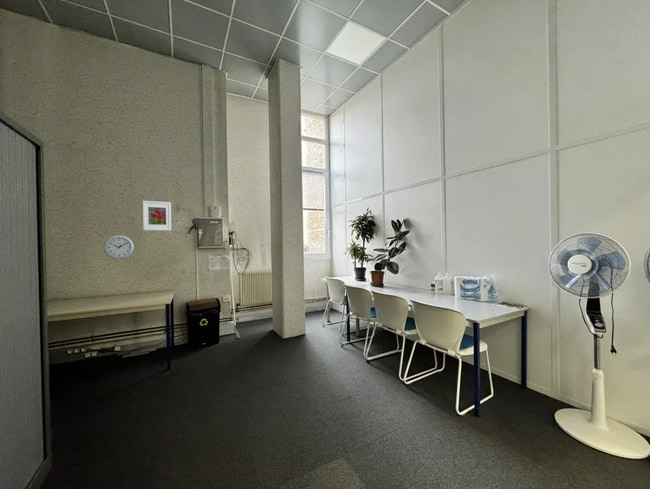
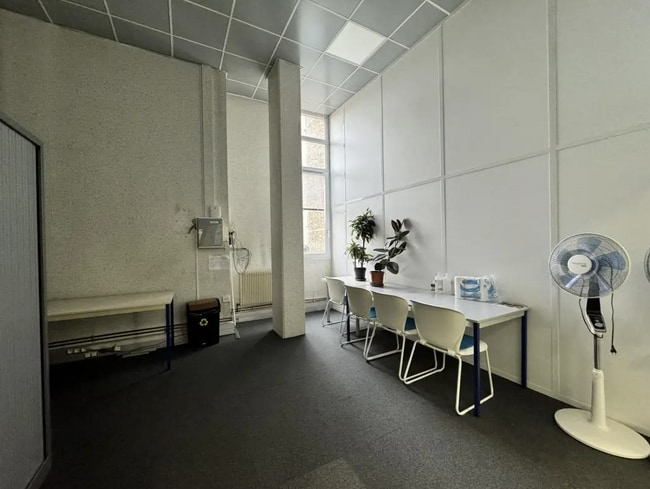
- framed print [142,200,172,232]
- wall clock [103,234,135,260]
